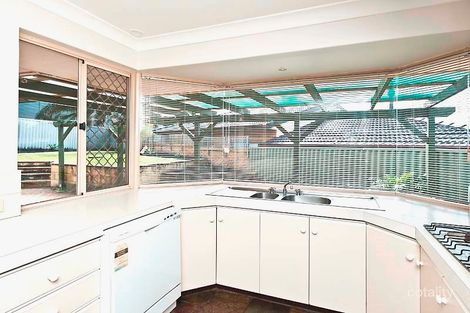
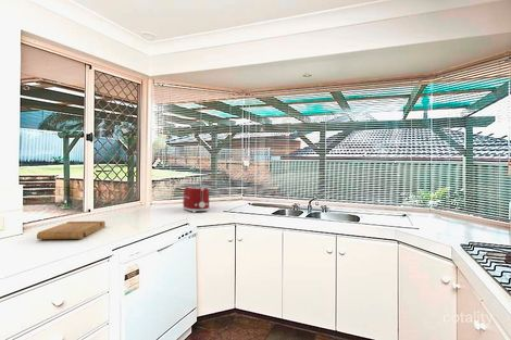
+ toaster [183,185,210,213]
+ cutting board [36,221,107,240]
